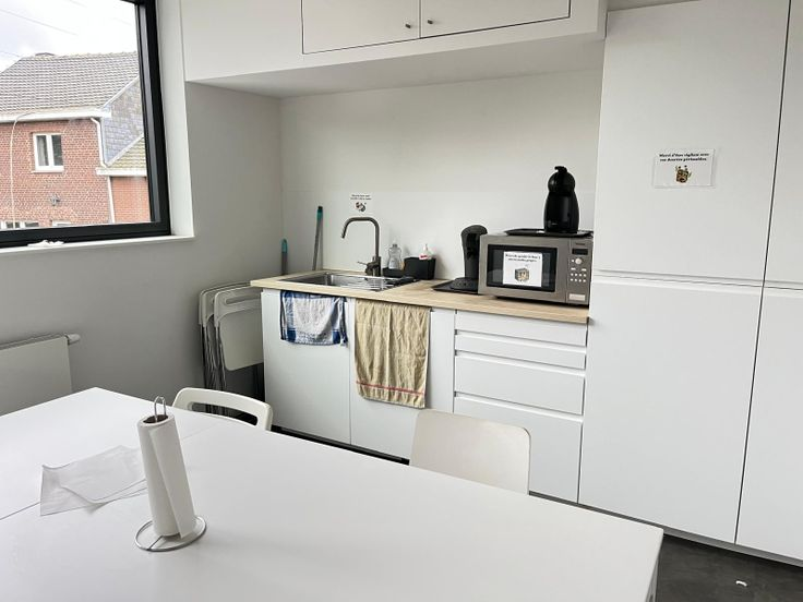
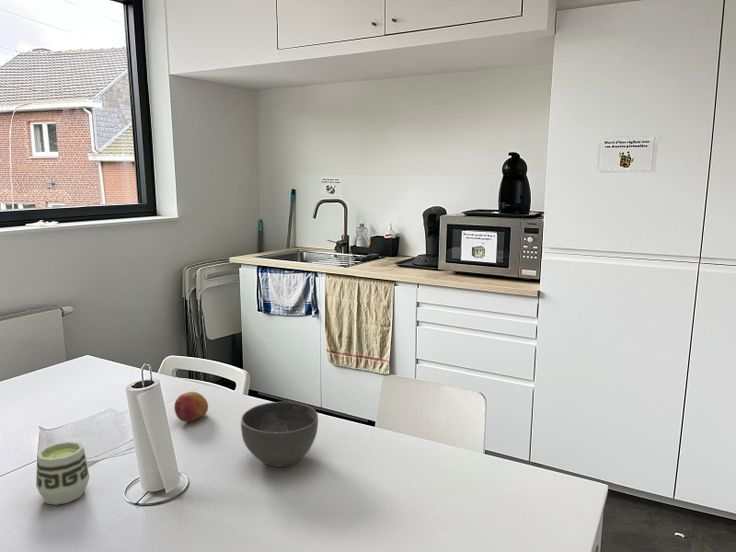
+ fruit [173,391,209,423]
+ bowl [240,401,319,467]
+ cup [35,440,91,506]
